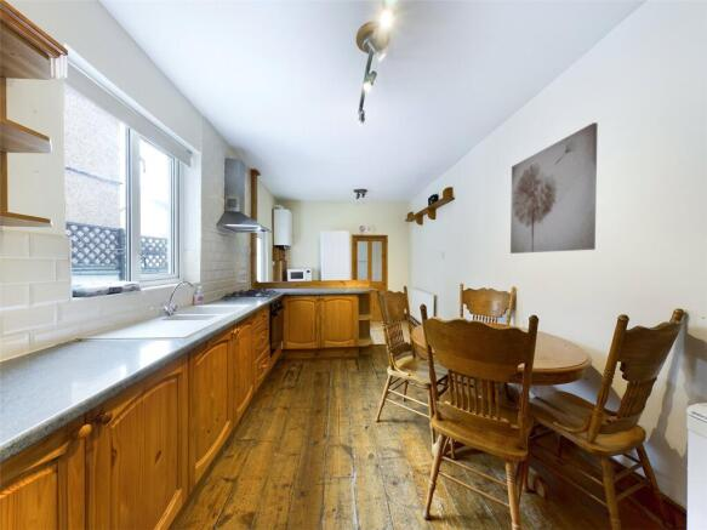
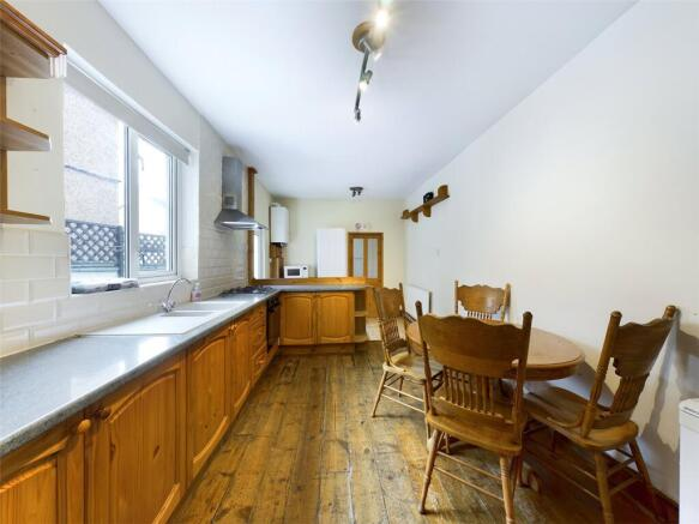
- wall art [509,121,599,255]
